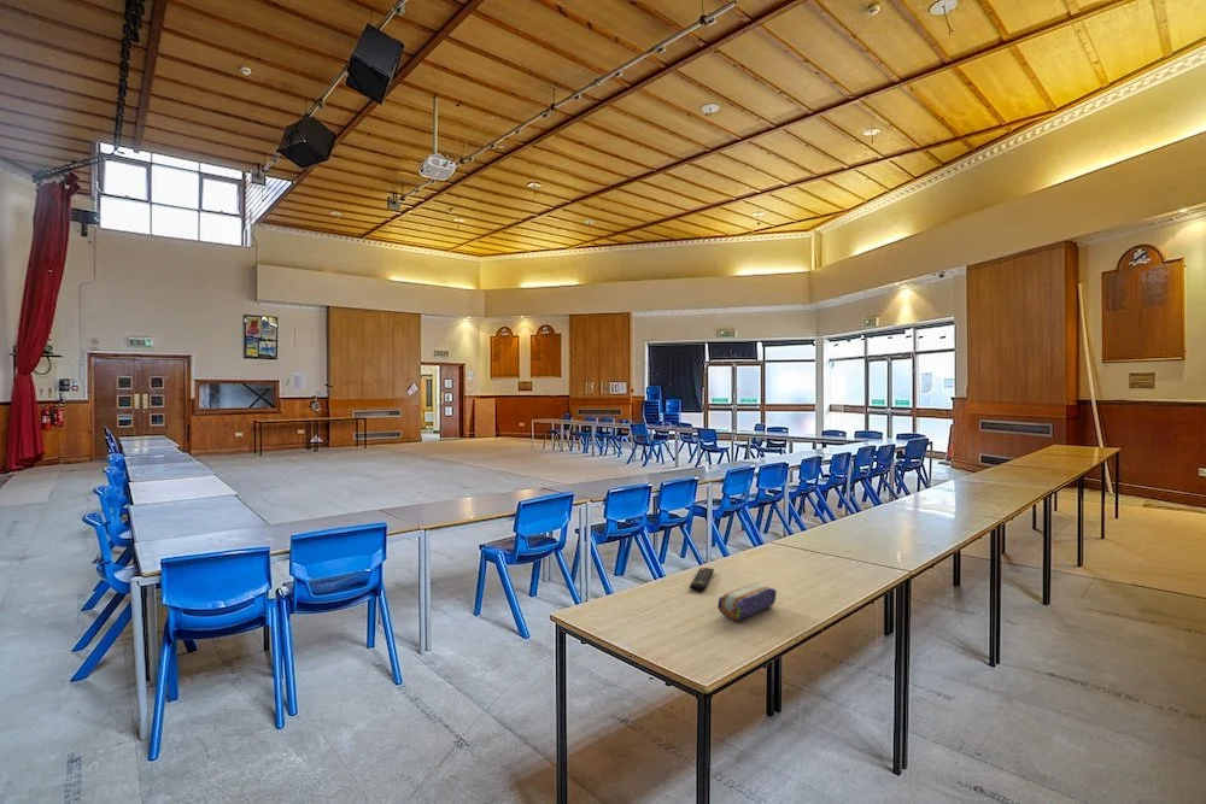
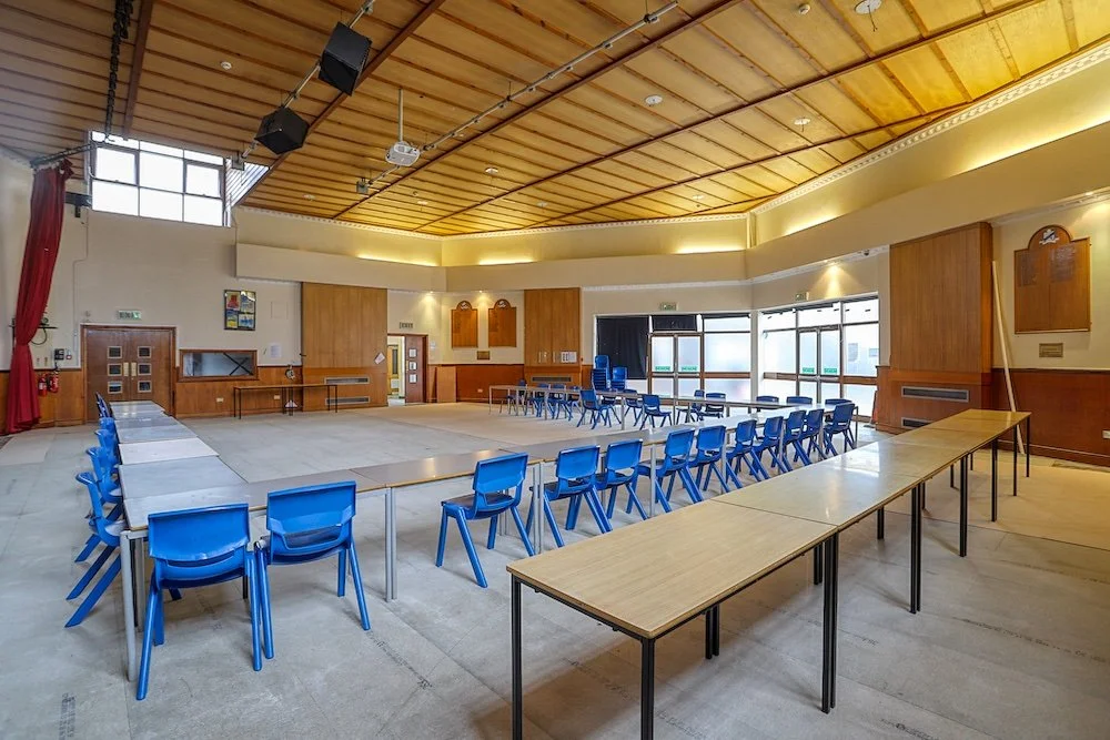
- remote control [689,567,715,592]
- pencil case [716,582,778,621]
